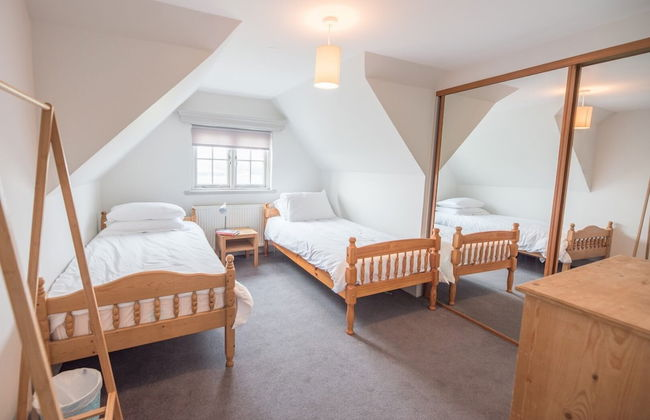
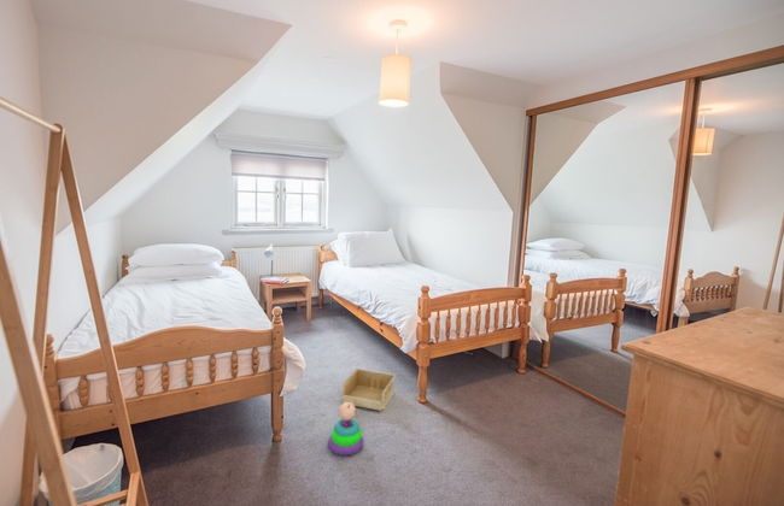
+ storage bin [340,367,397,412]
+ stacking toy [327,402,364,457]
